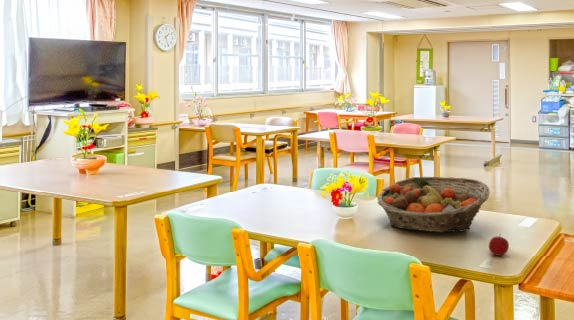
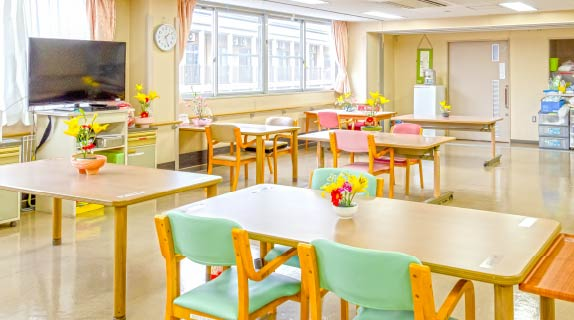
- apple [488,233,510,257]
- fruit basket [376,176,491,233]
